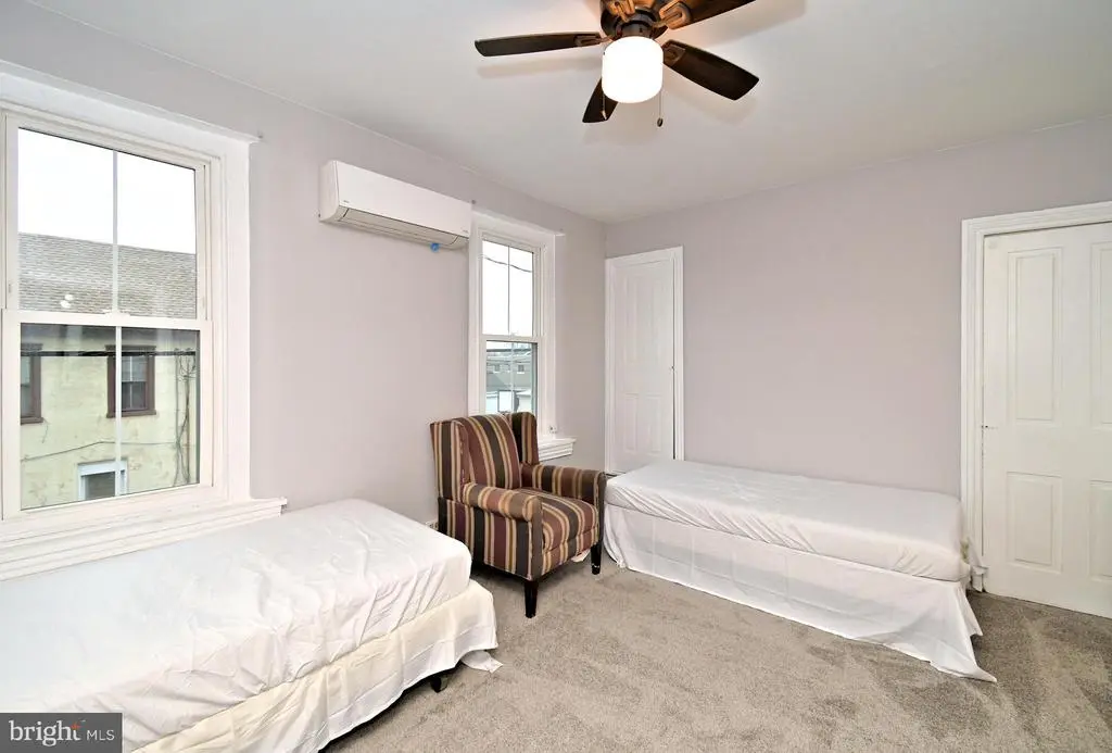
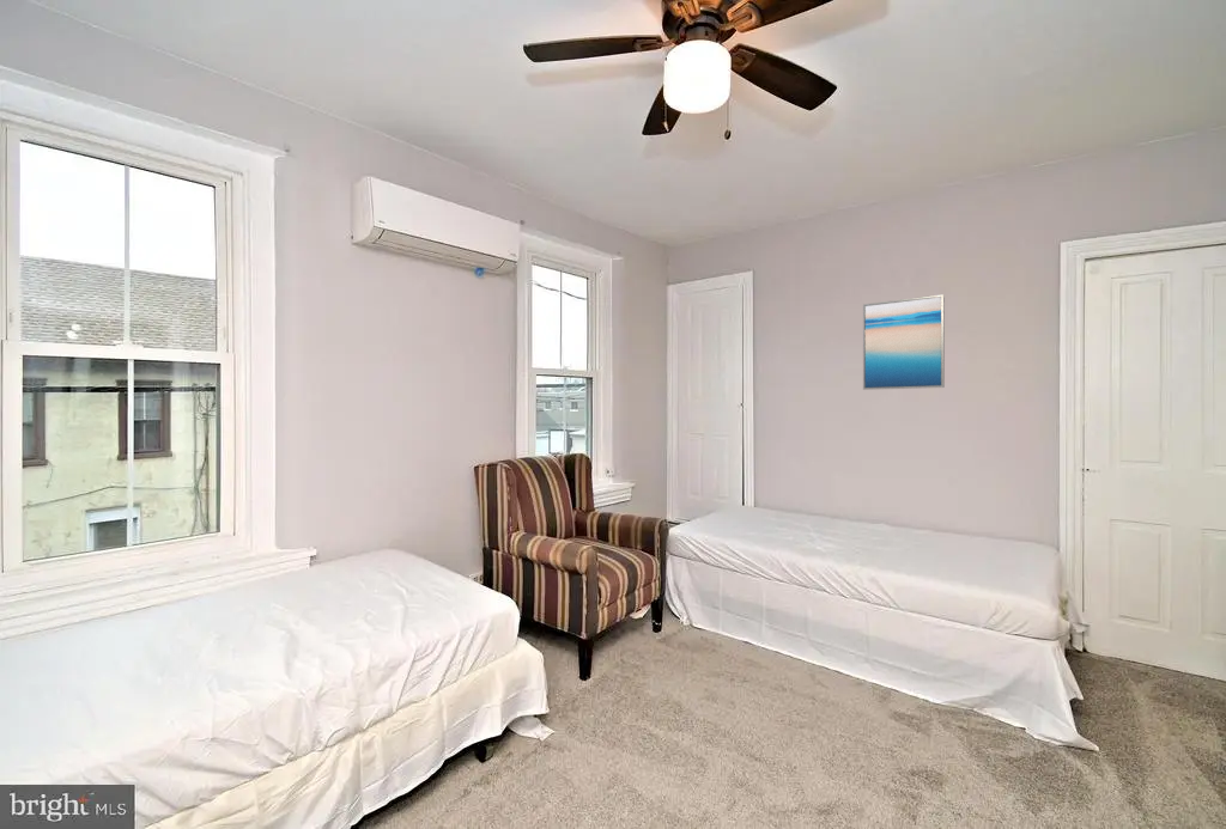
+ wall art [862,293,946,391]
